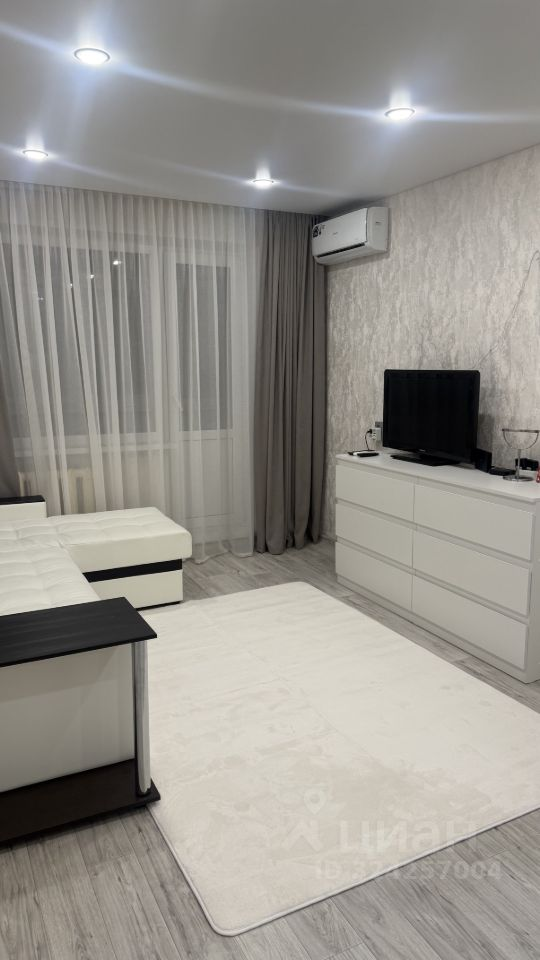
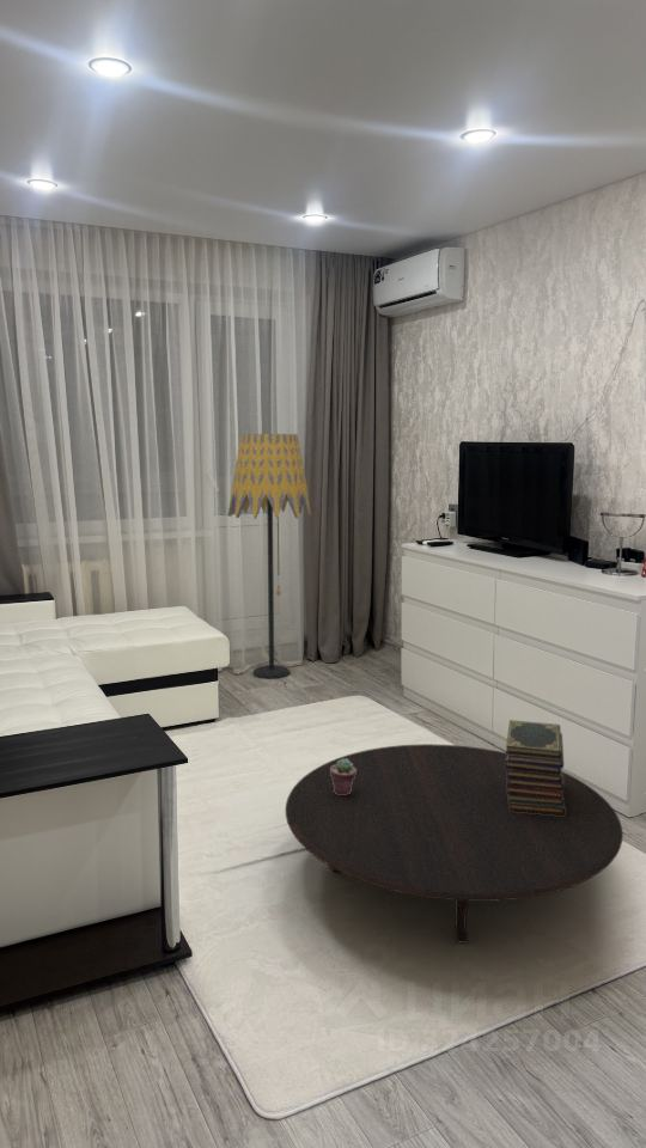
+ book stack [505,719,566,816]
+ table [285,743,624,945]
+ potted succulent [330,758,356,795]
+ floor lamp [226,433,312,680]
